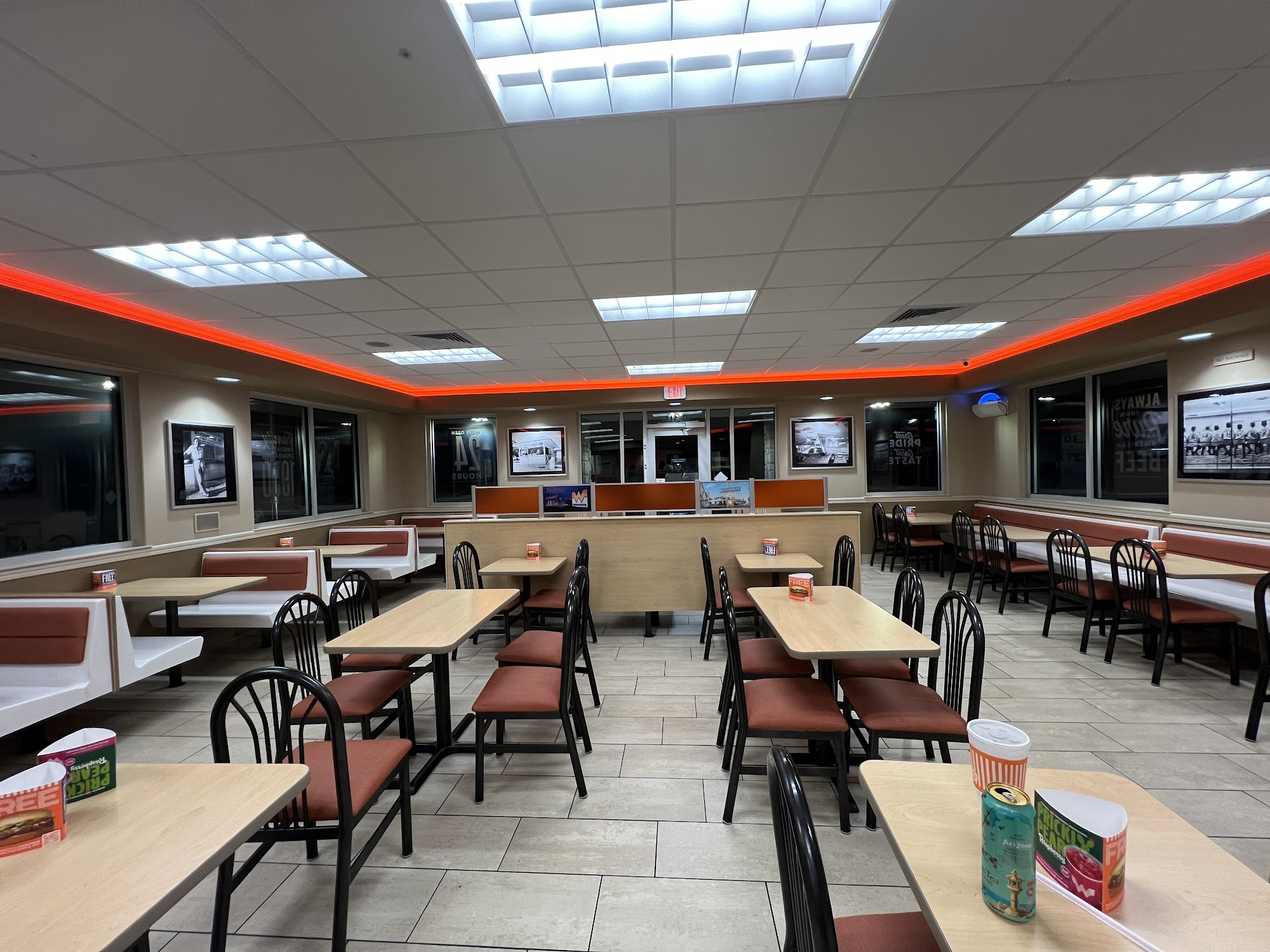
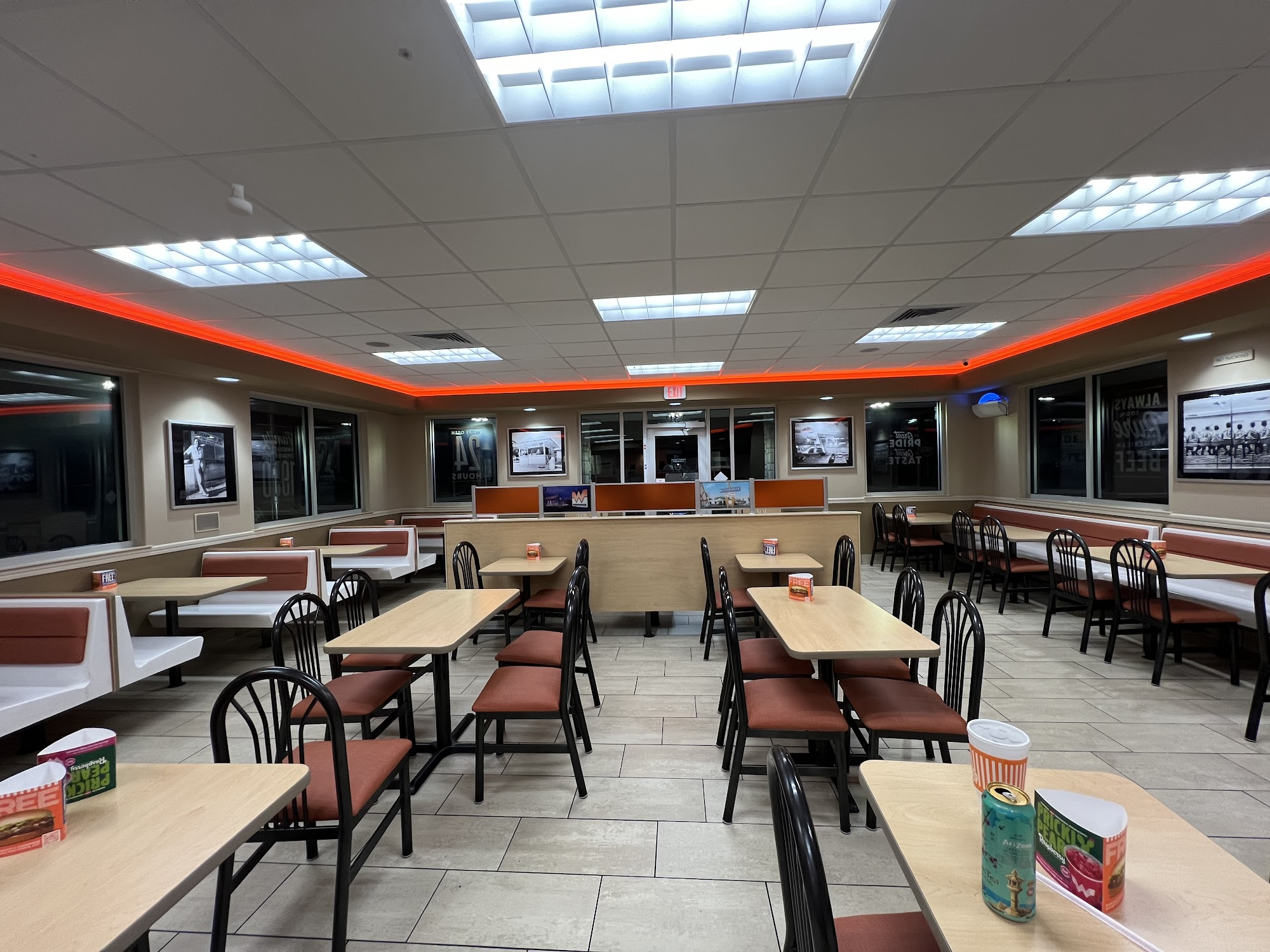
+ security camera [224,183,253,216]
